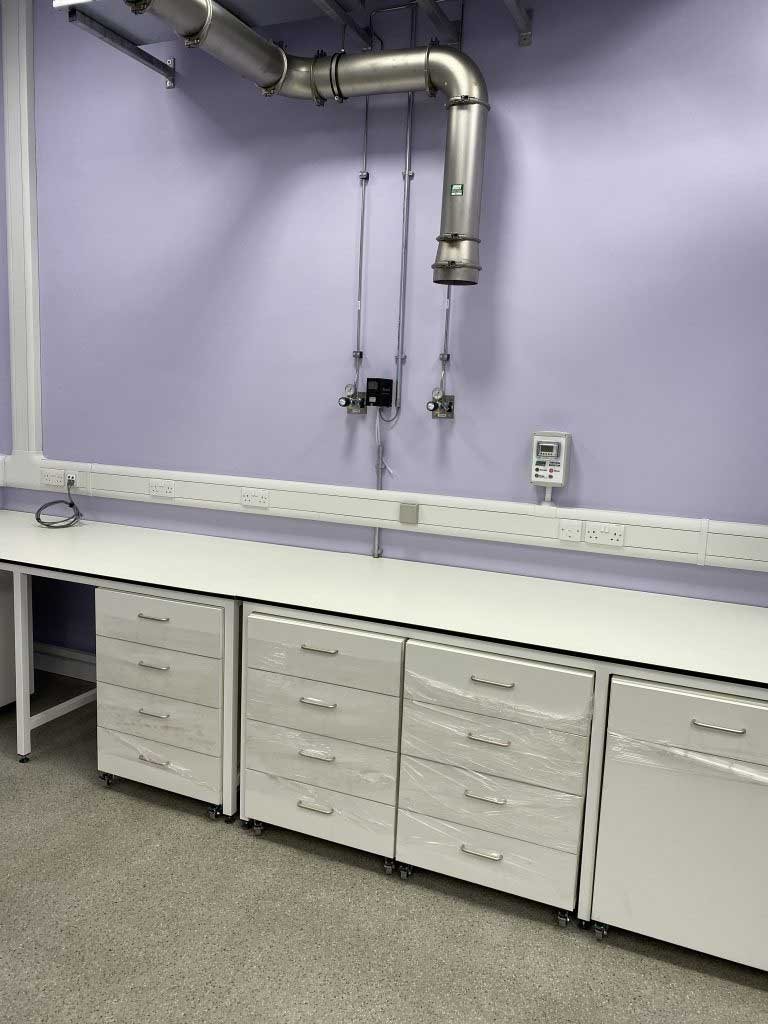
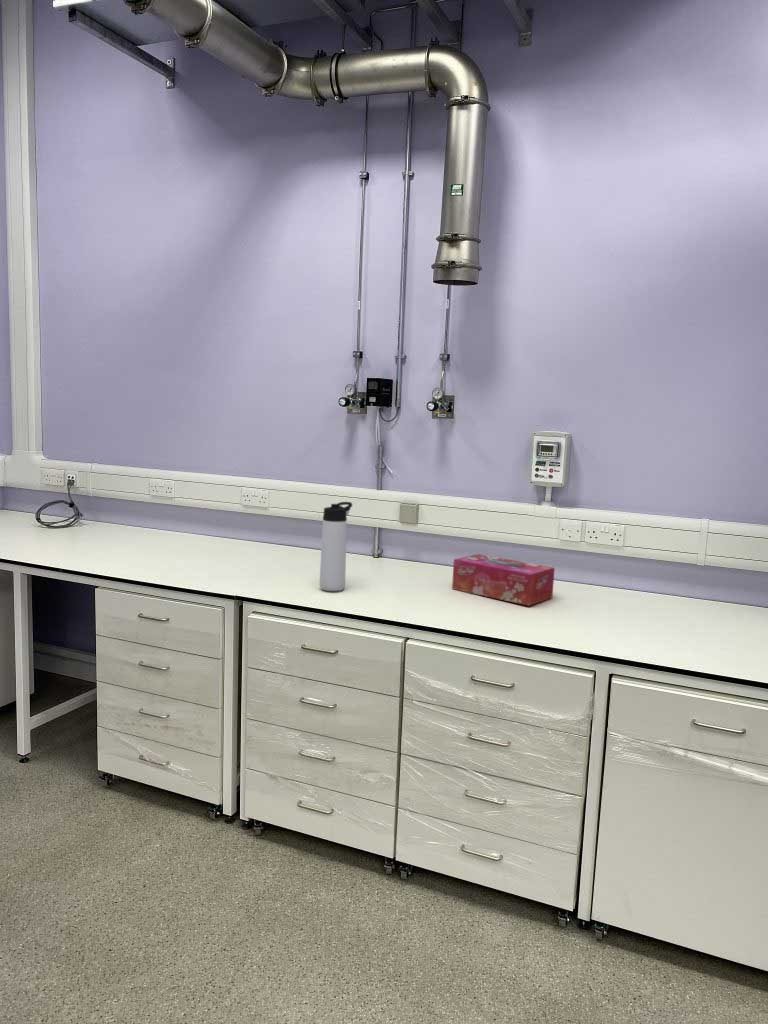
+ tissue box [451,553,556,607]
+ thermos bottle [319,501,353,592]
